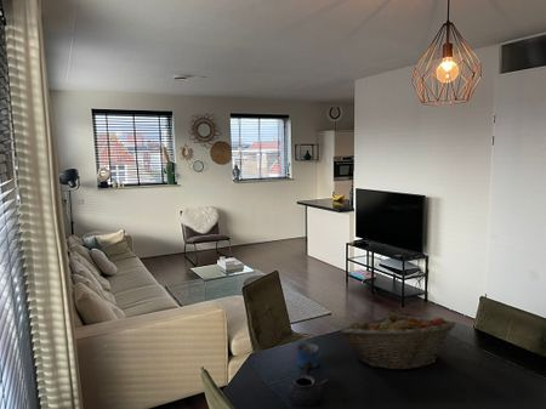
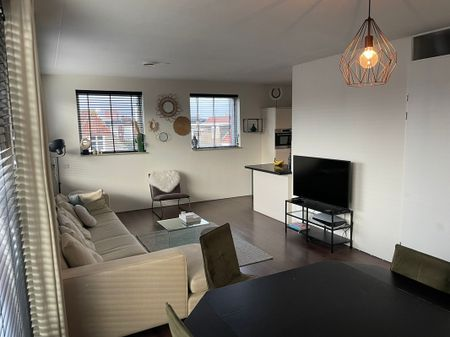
- teapot [286,360,330,408]
- fruit basket [339,312,456,371]
- mug [296,342,319,369]
